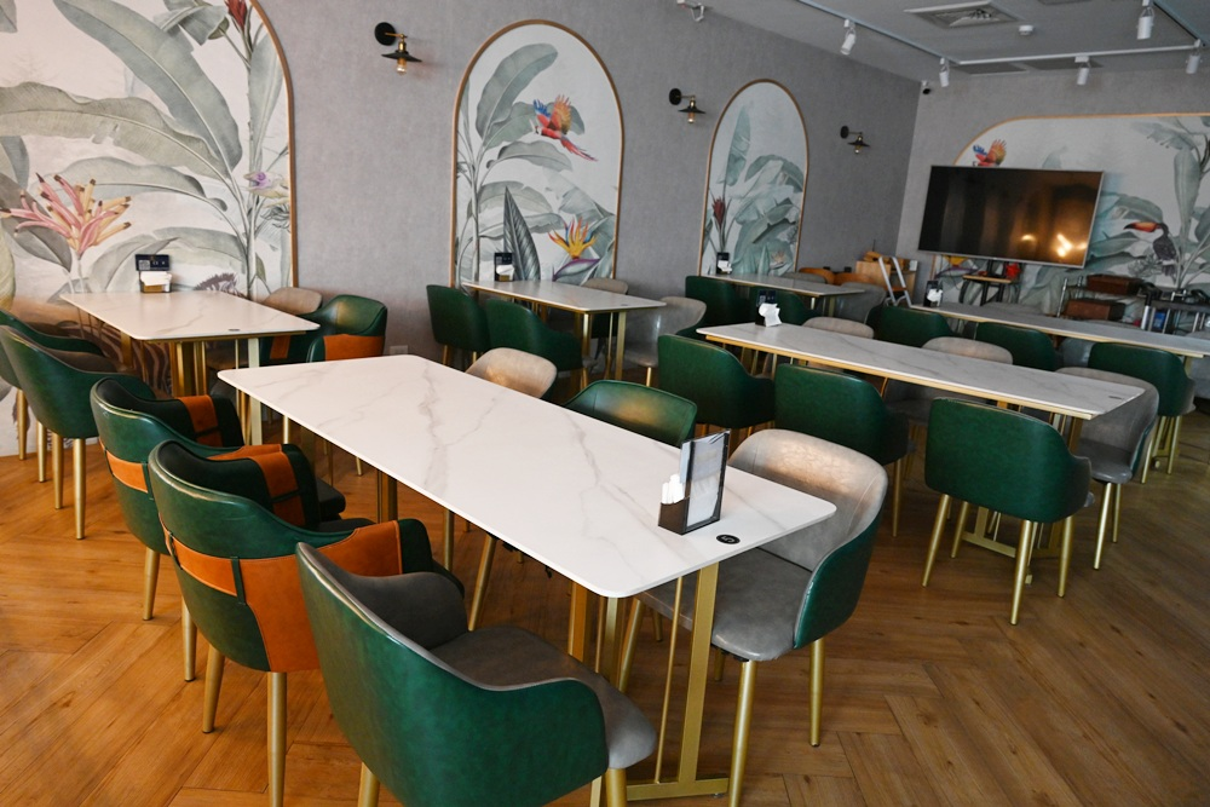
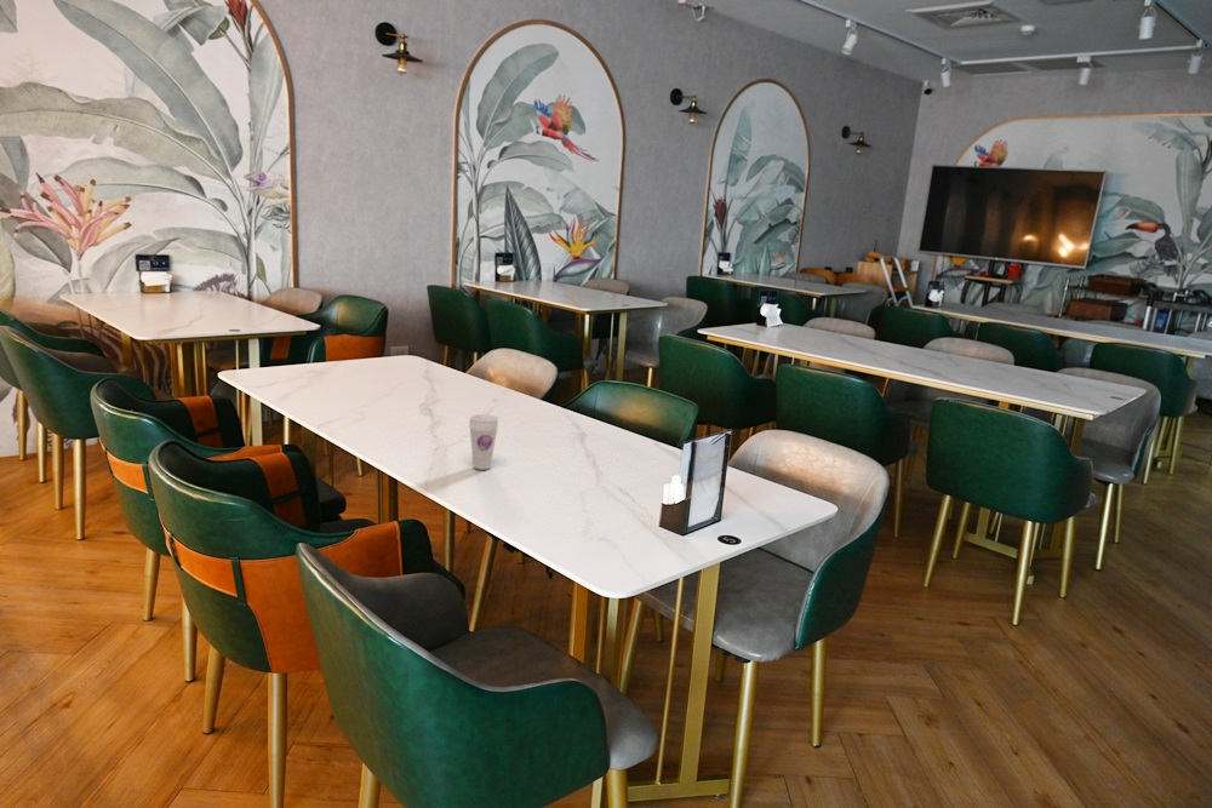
+ cup [468,413,501,471]
